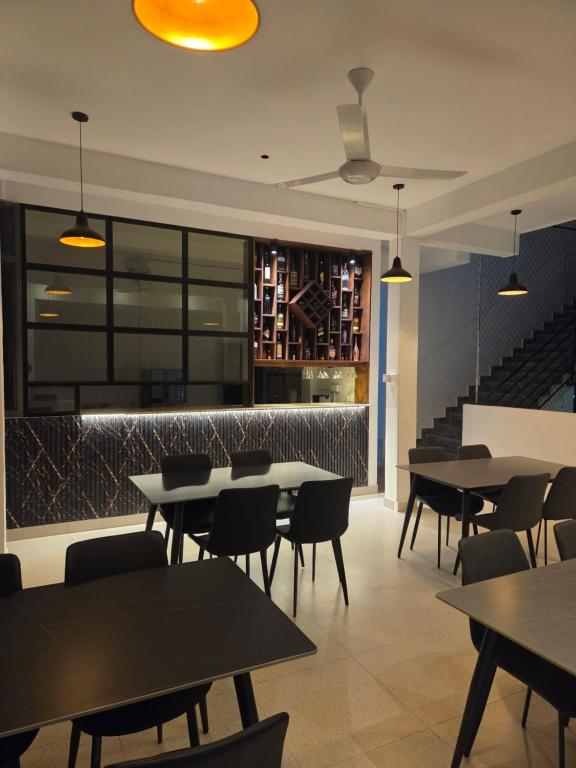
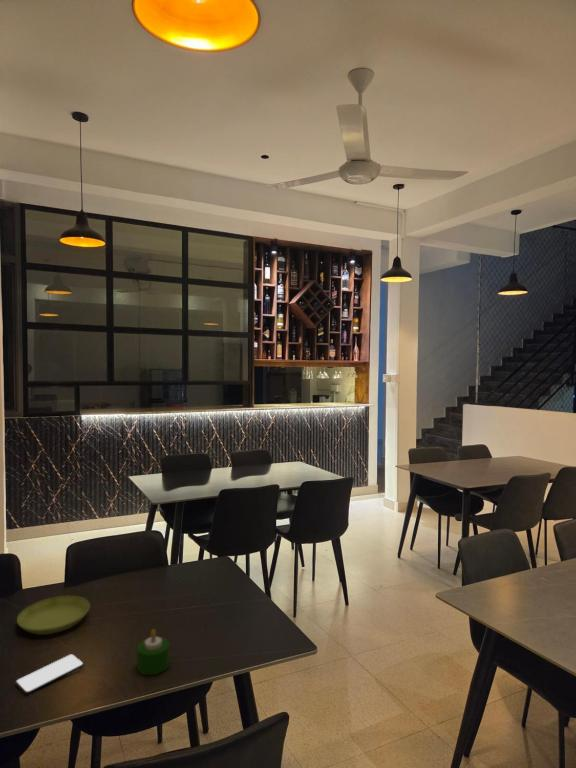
+ smartphone [14,653,85,696]
+ candle [136,628,170,676]
+ saucer [16,595,91,636]
